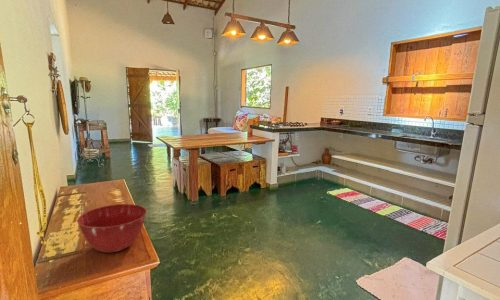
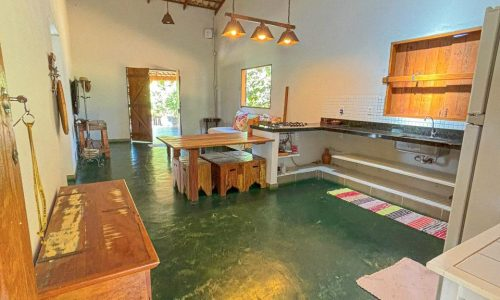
- mixing bowl [76,203,148,253]
